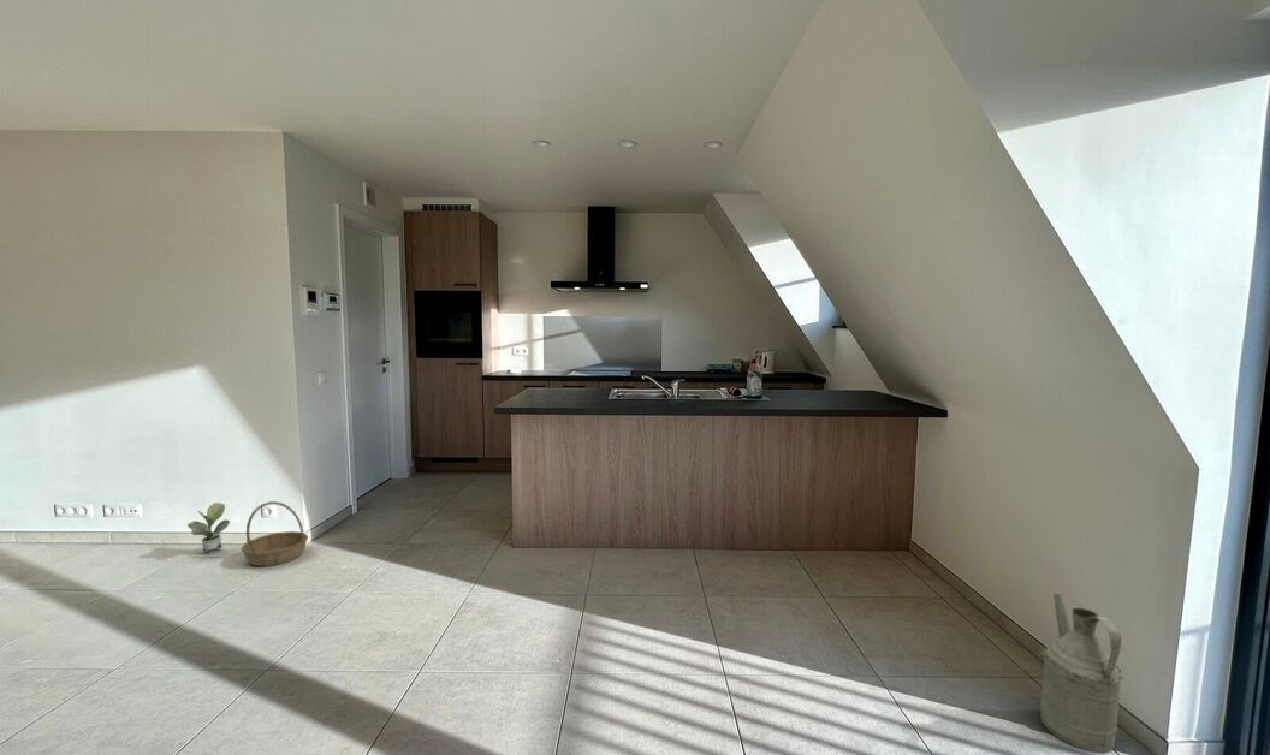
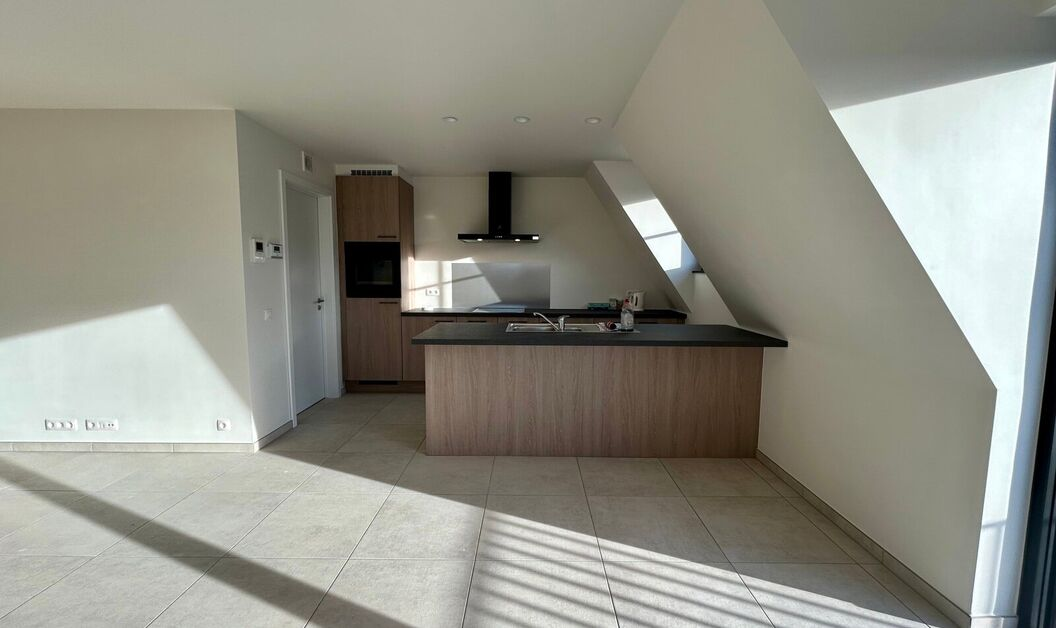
- potted plant [186,501,231,553]
- watering can [1040,593,1124,754]
- basket [241,500,309,567]
